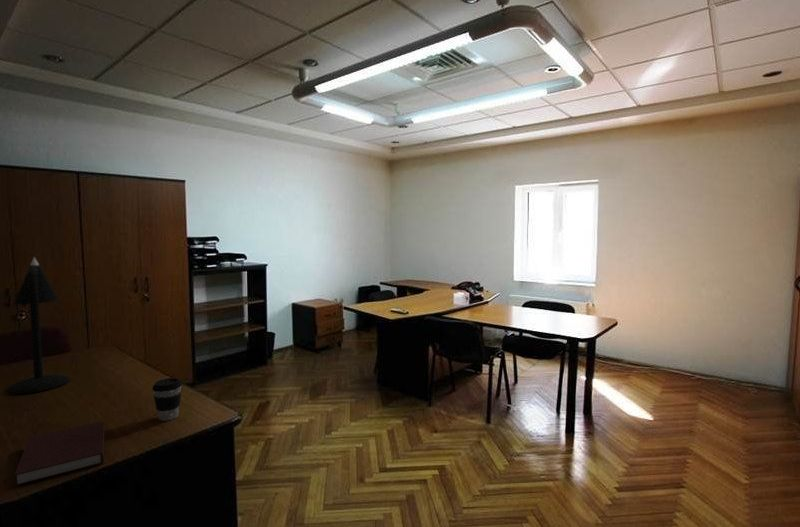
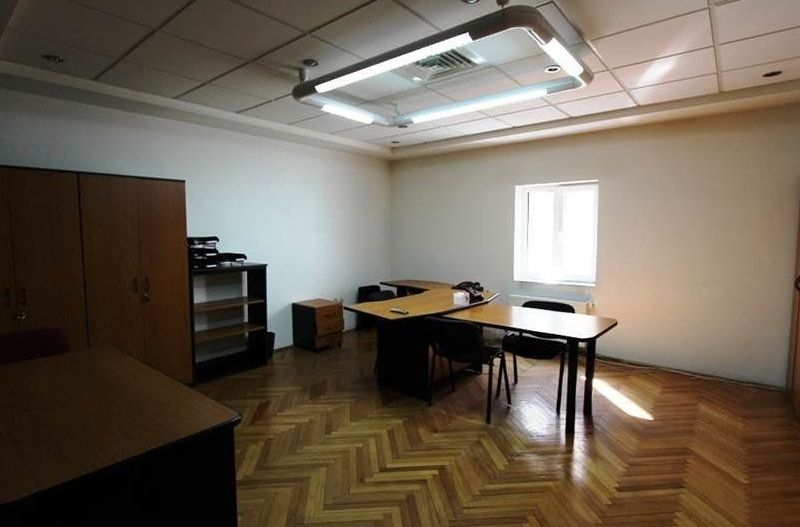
- coffee cup [151,377,183,422]
- notebook [13,421,106,487]
- desk lamp [5,256,71,395]
